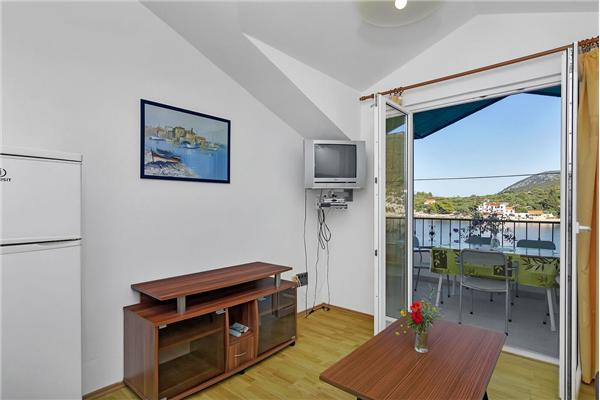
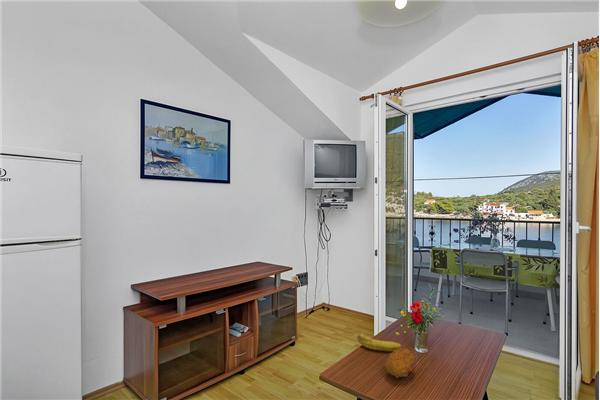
+ fruit [383,346,417,379]
+ banana [356,332,402,352]
